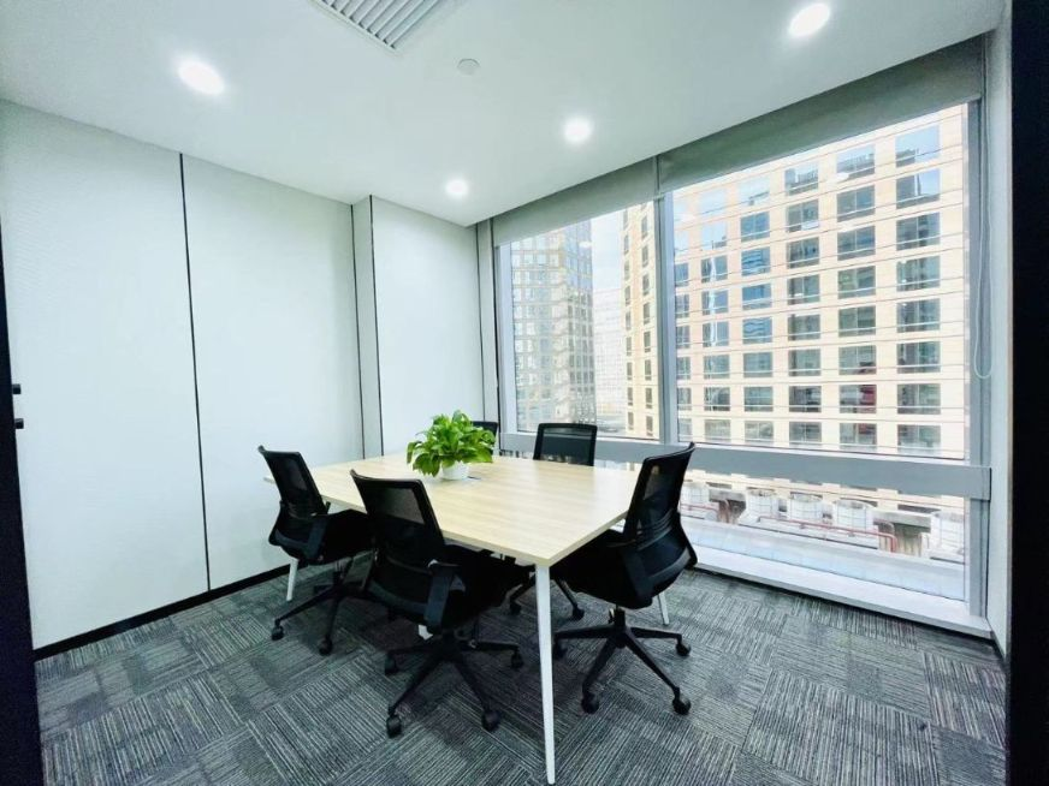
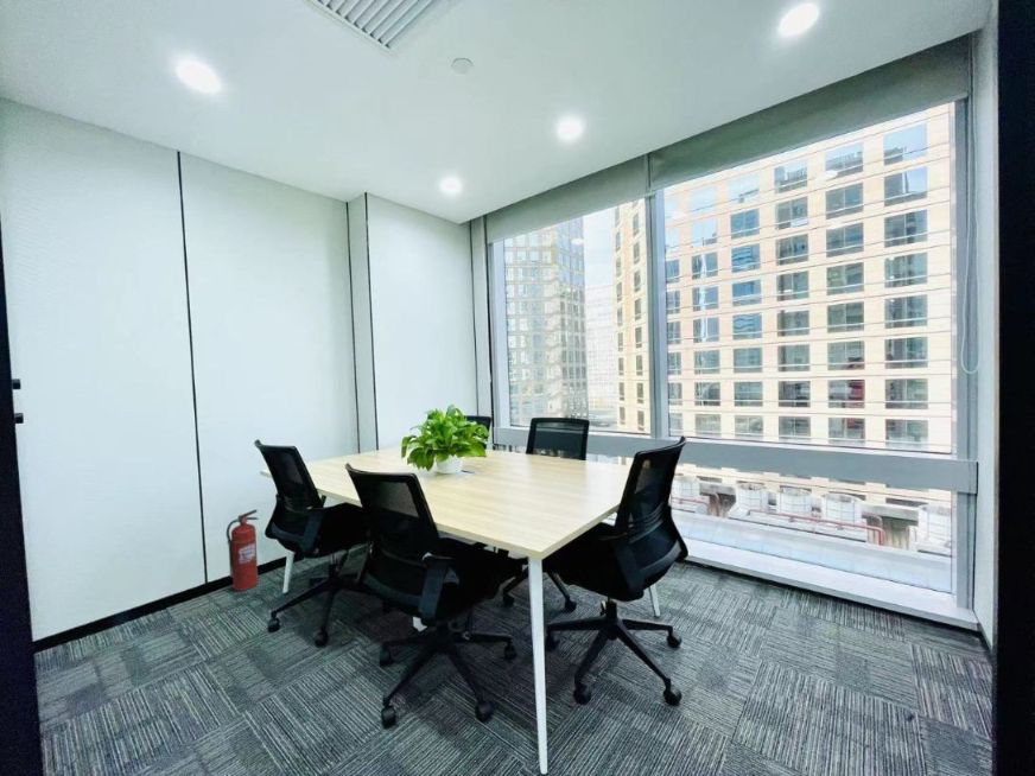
+ fire extinguisher [226,508,260,592]
